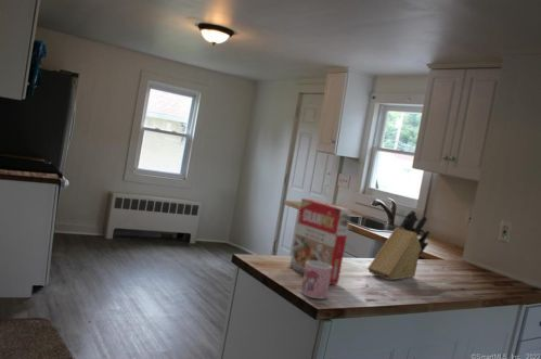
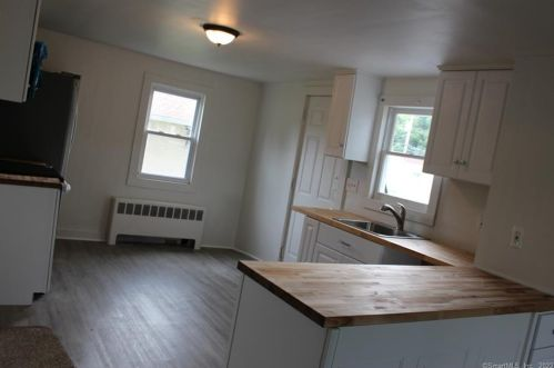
- cereal box [288,197,352,285]
- mug [300,260,332,299]
- knife block [366,209,431,281]
